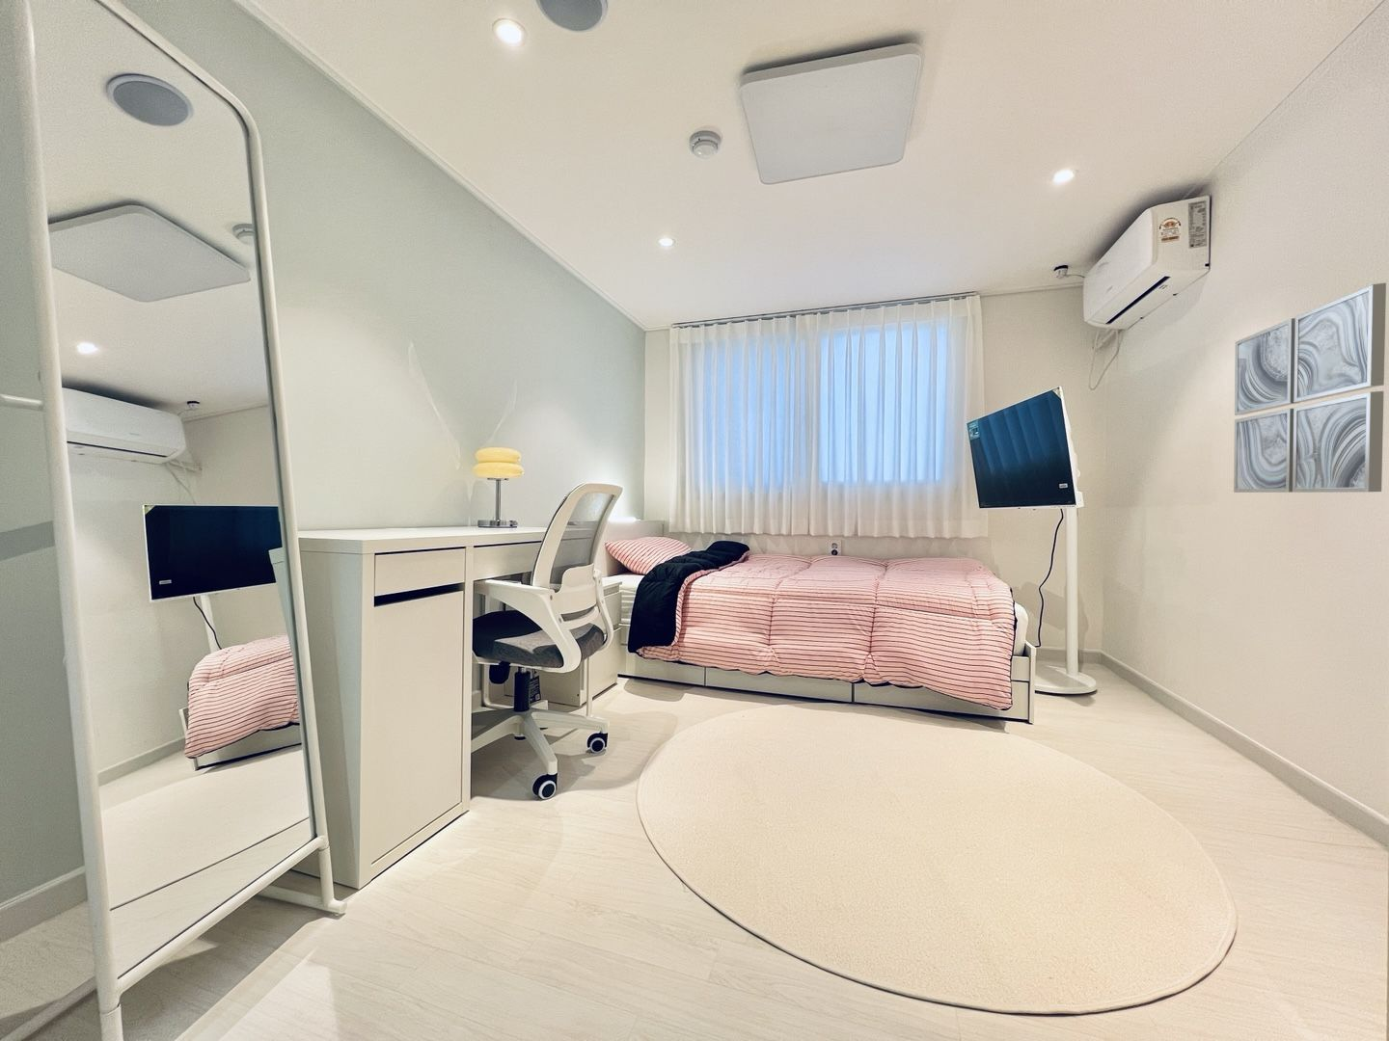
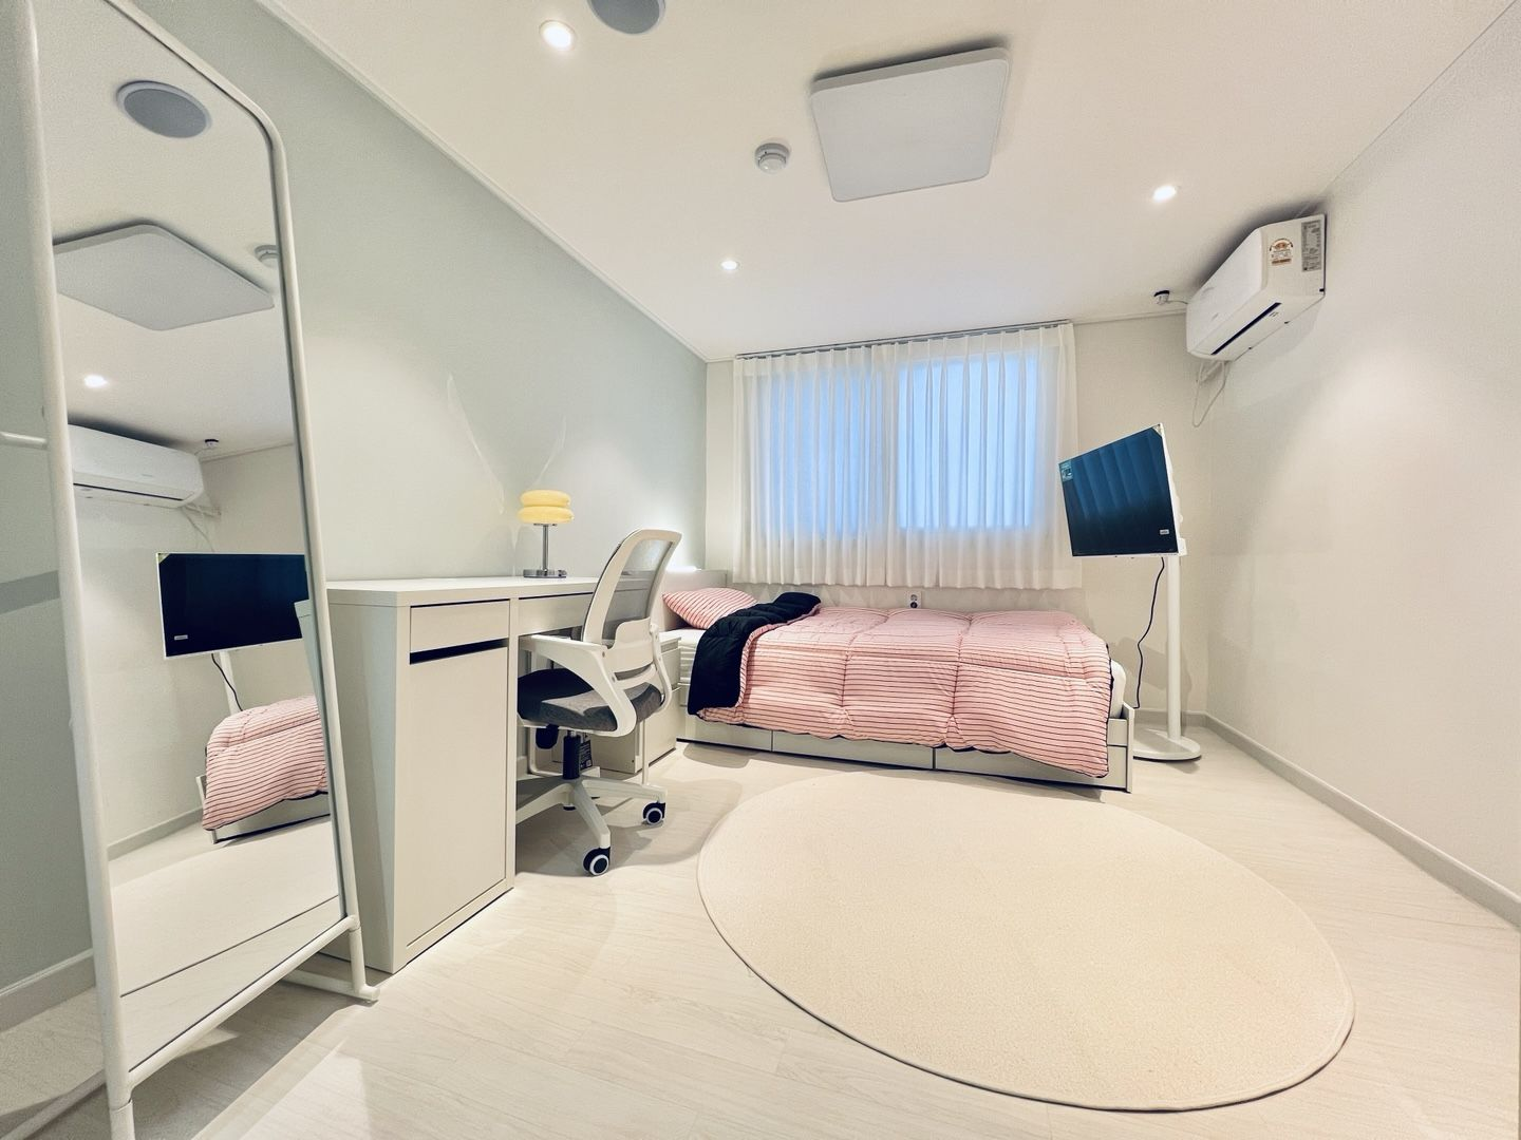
- wall art [1233,281,1387,493]
